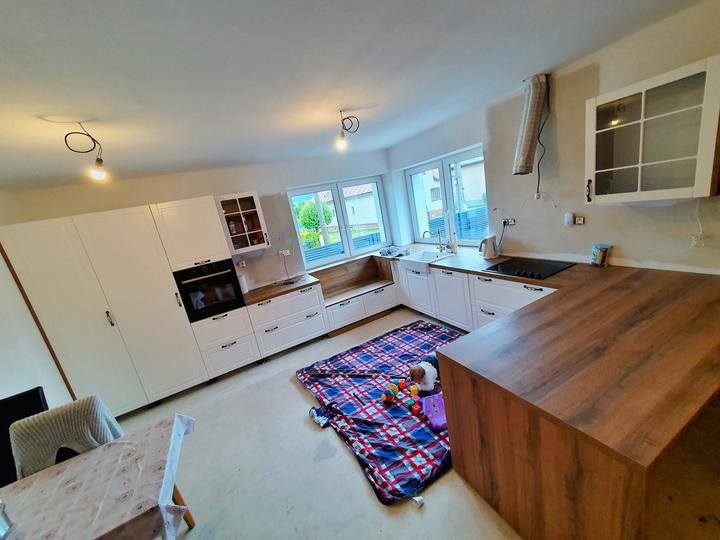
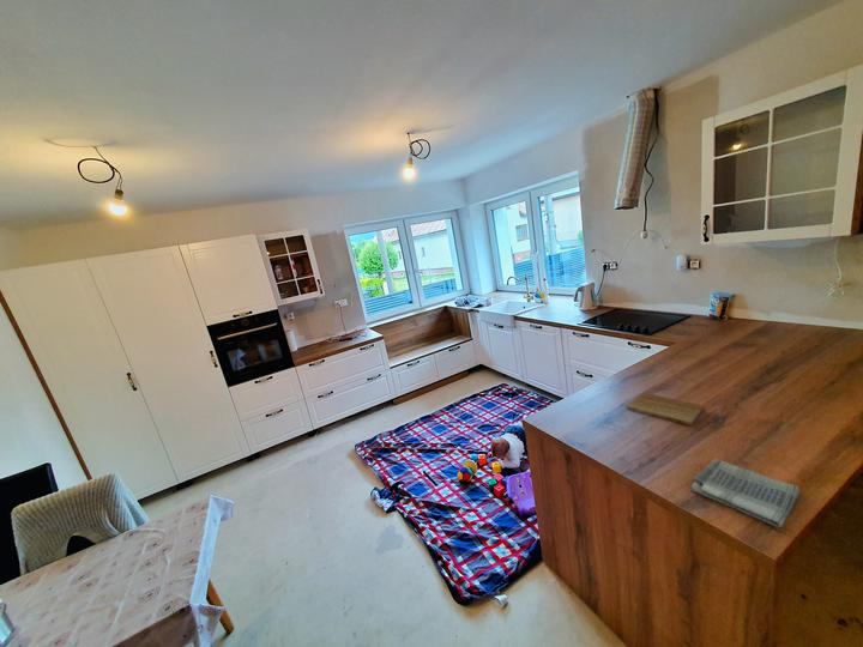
+ dish towel [690,458,801,528]
+ cutting board [627,392,706,427]
